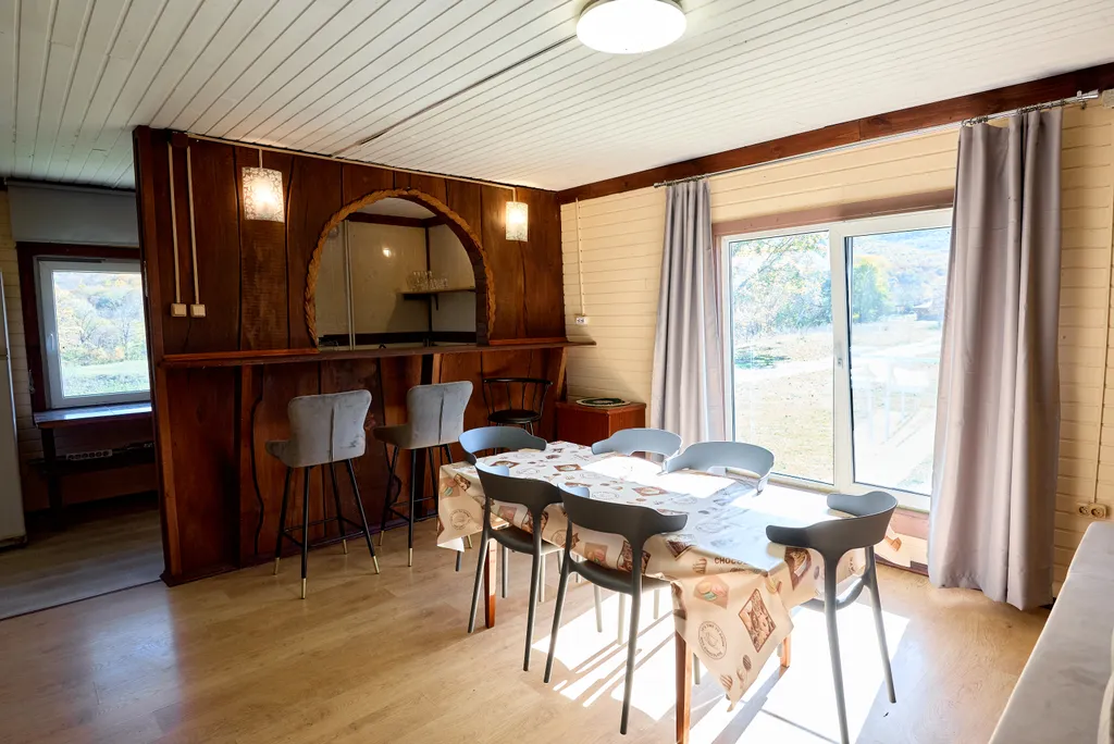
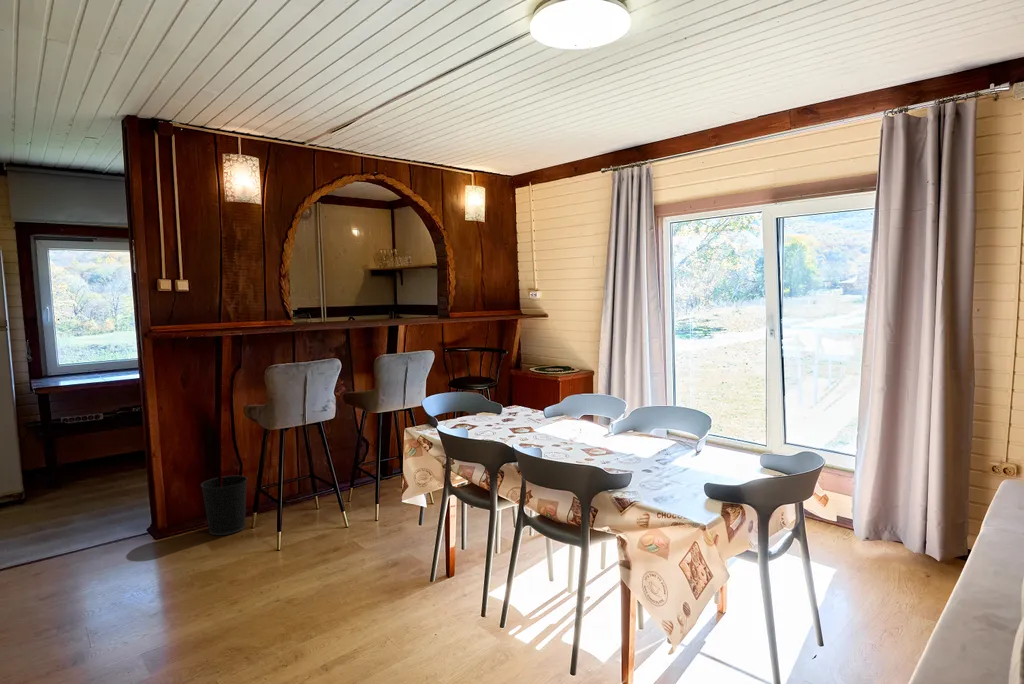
+ wastebasket [200,475,249,536]
